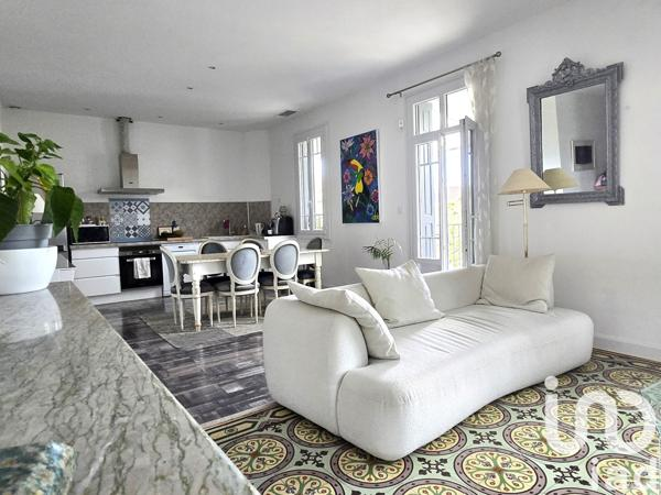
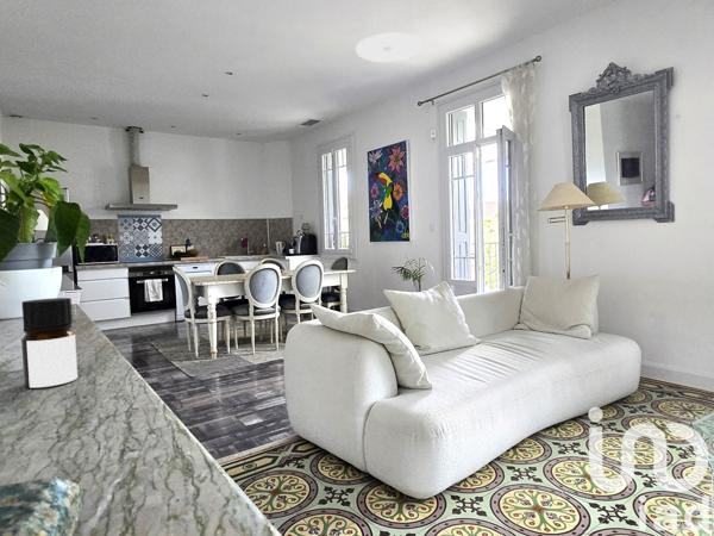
+ bottle [20,297,79,388]
+ ceiling light [355,32,424,63]
